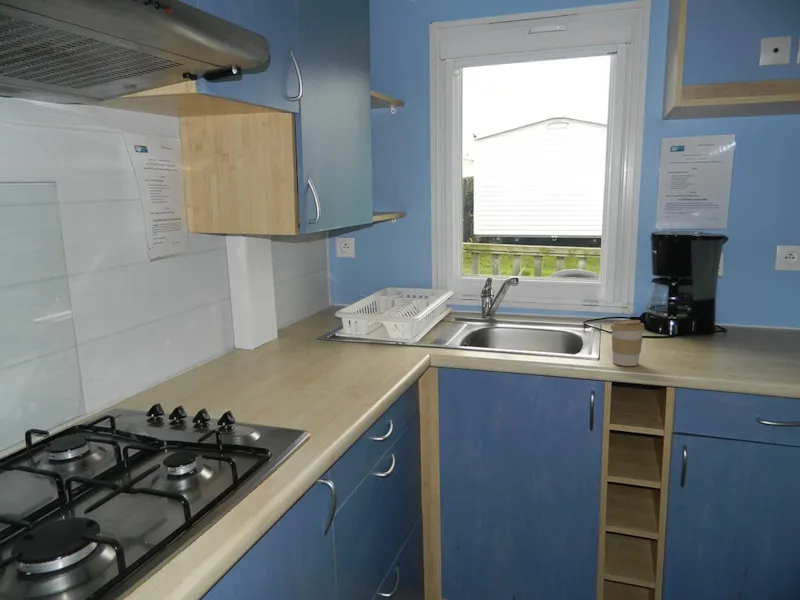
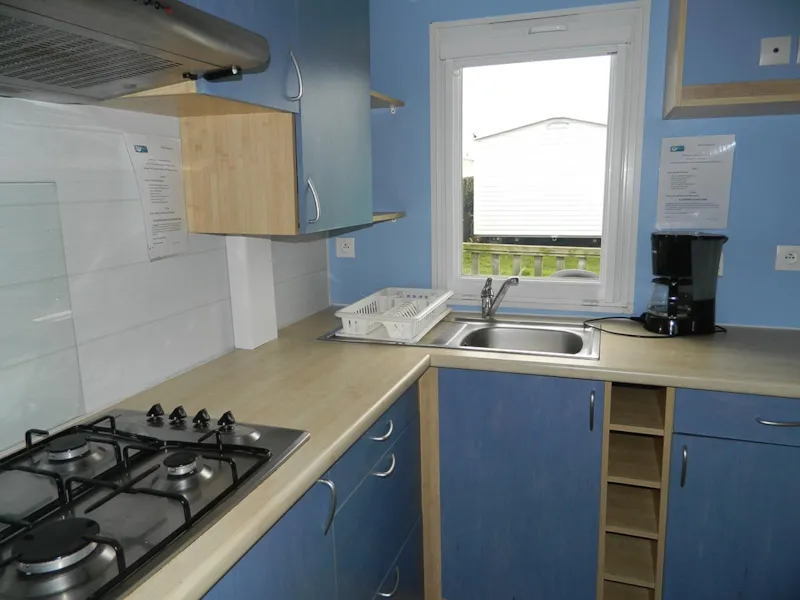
- coffee cup [609,319,645,367]
